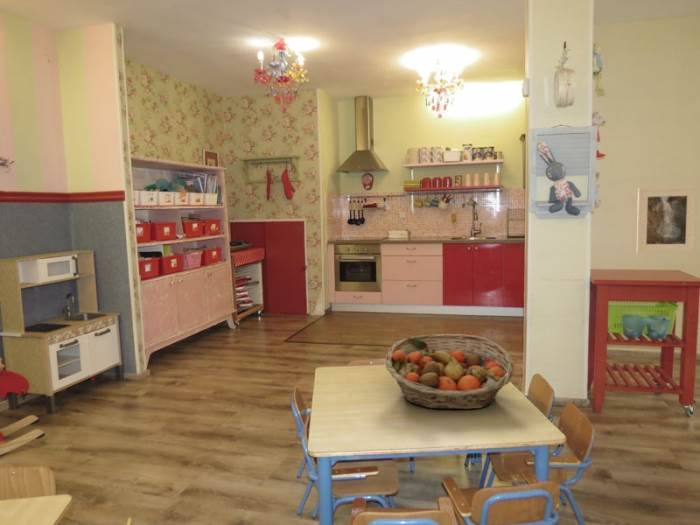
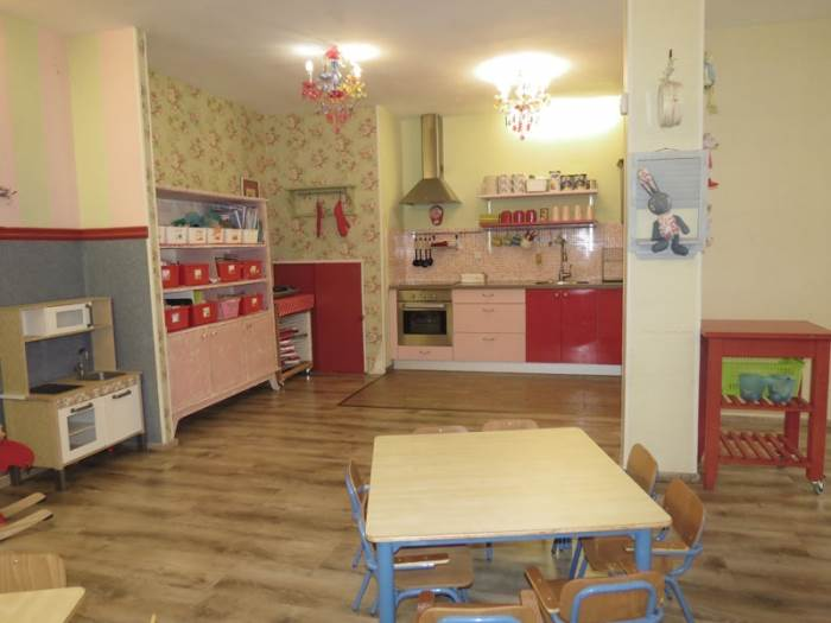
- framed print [636,186,698,254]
- fruit basket [385,333,515,410]
